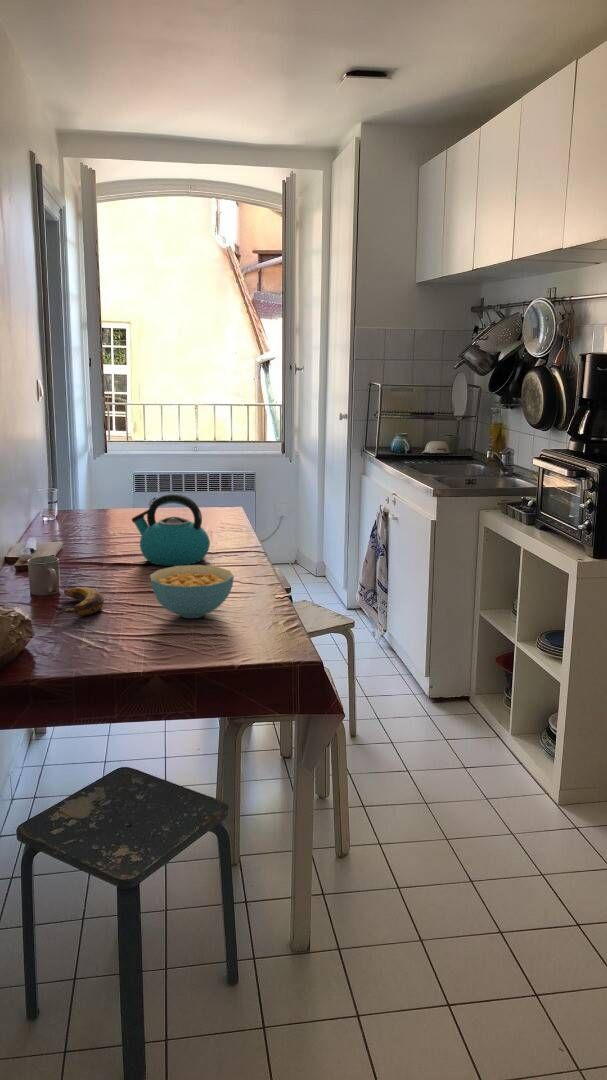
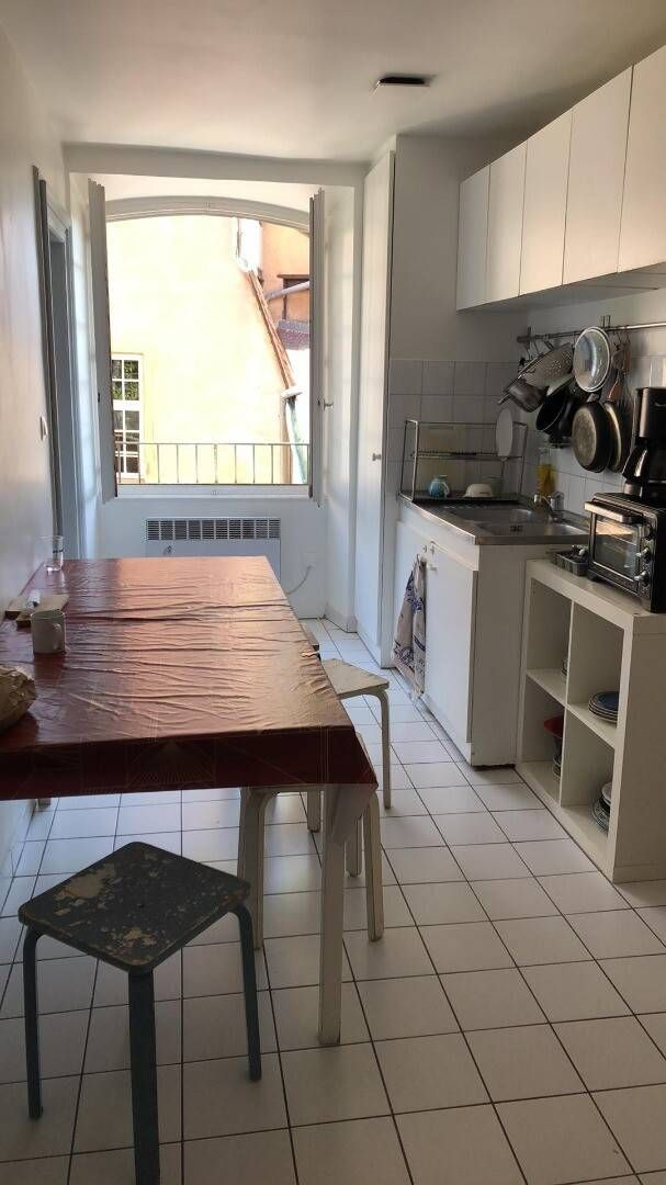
- banana [57,586,105,616]
- kettle [131,493,211,567]
- cereal bowl [149,564,235,619]
